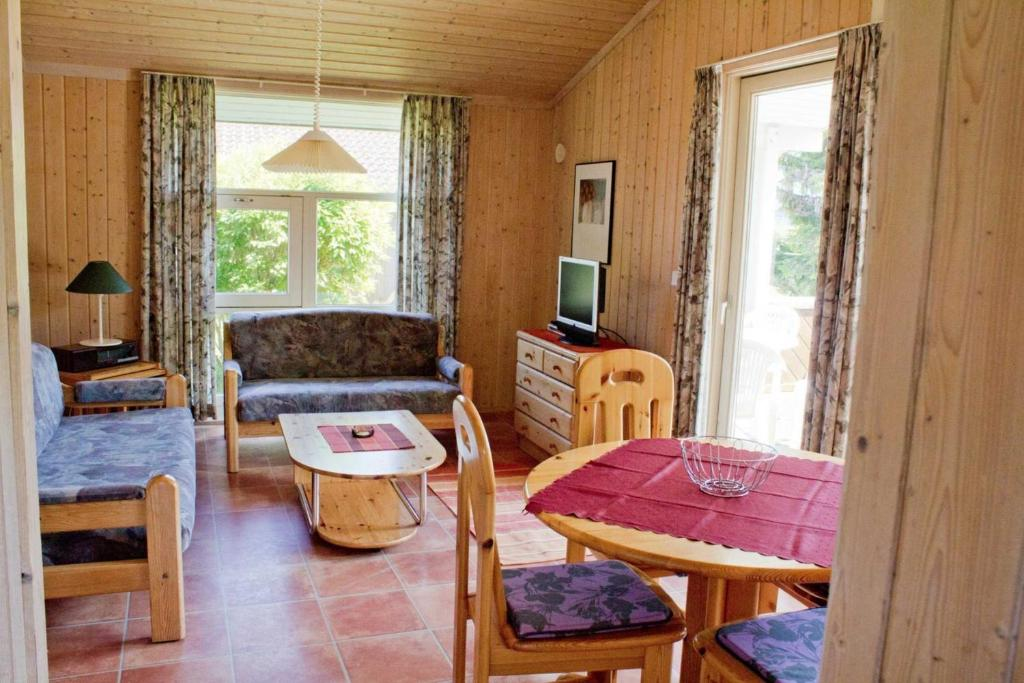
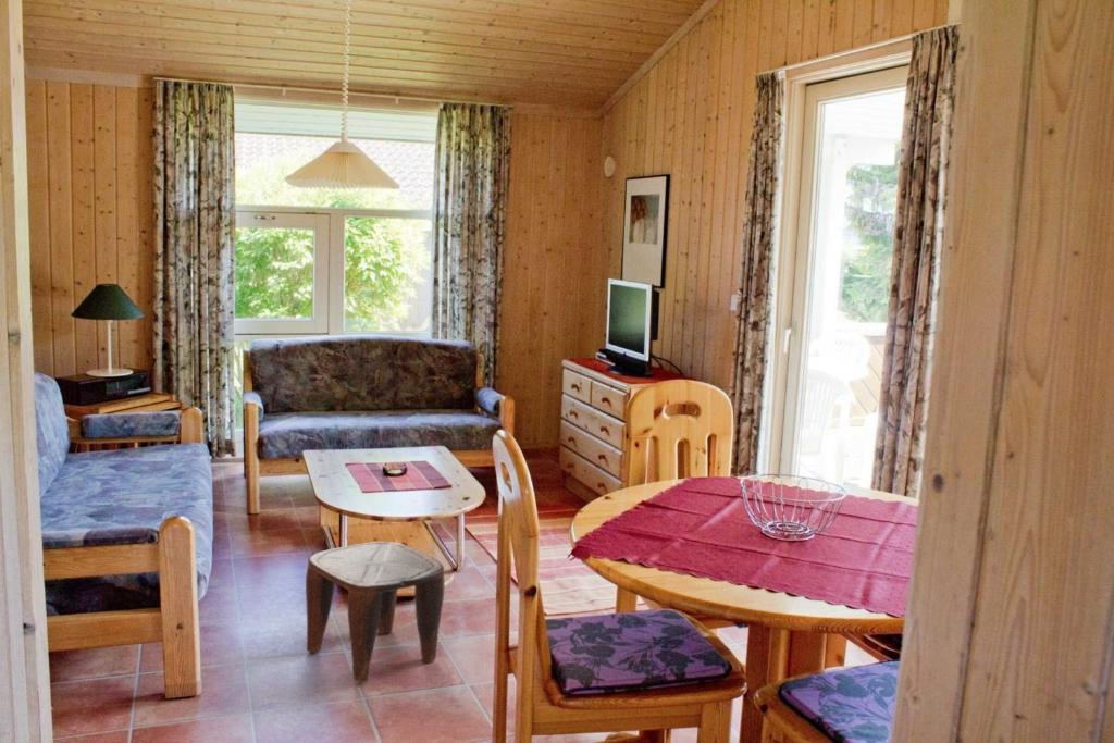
+ stool [305,541,446,684]
